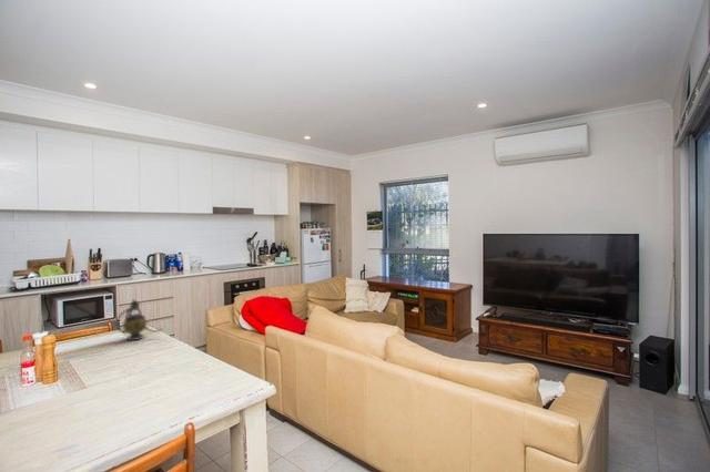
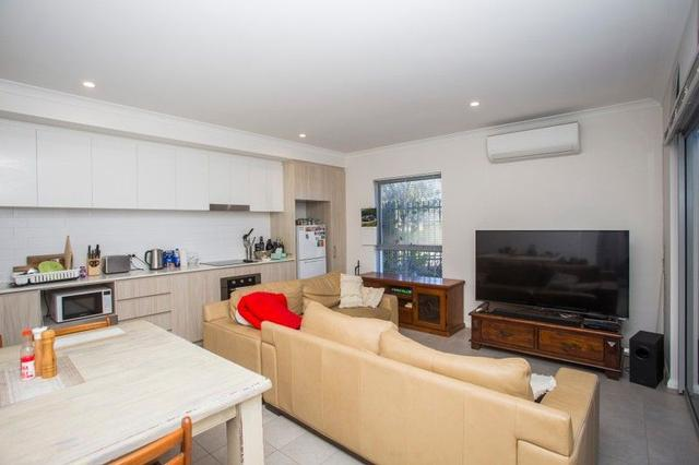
- teapot [114,298,163,341]
